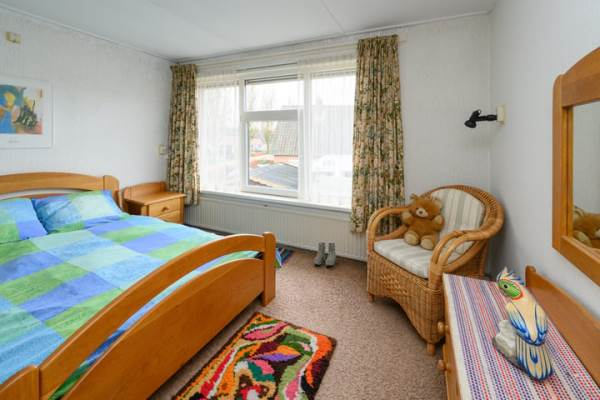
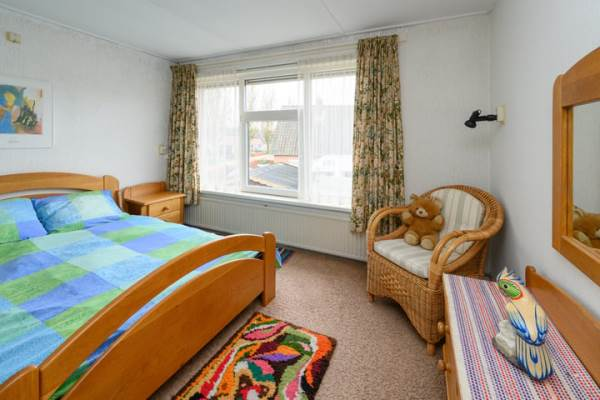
- boots [313,242,337,267]
